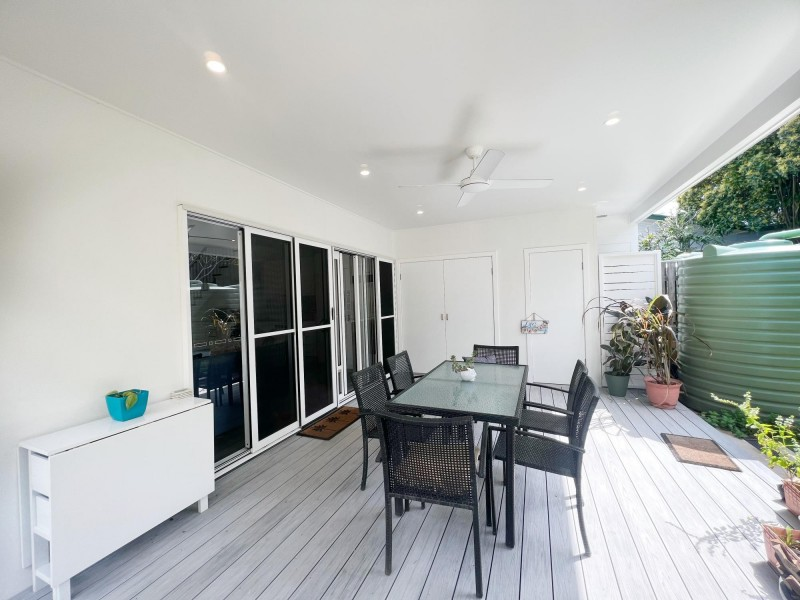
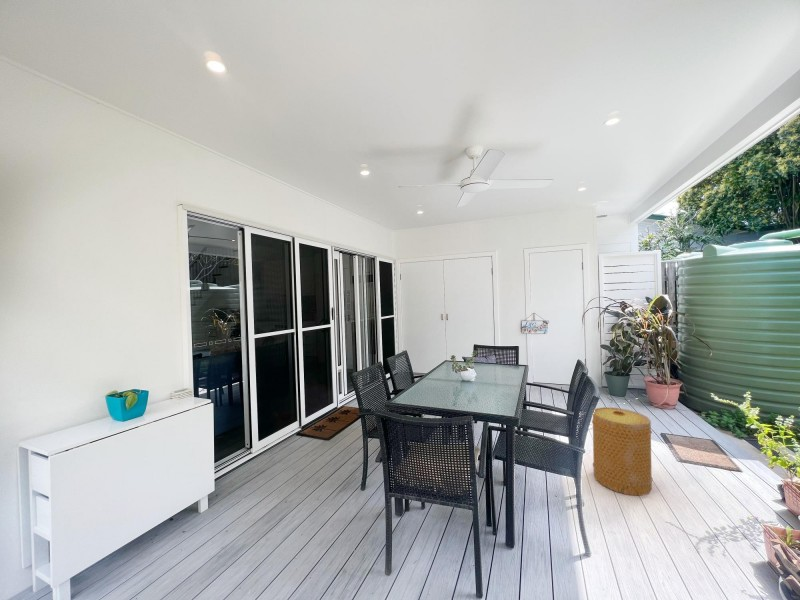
+ basket [591,406,654,497]
